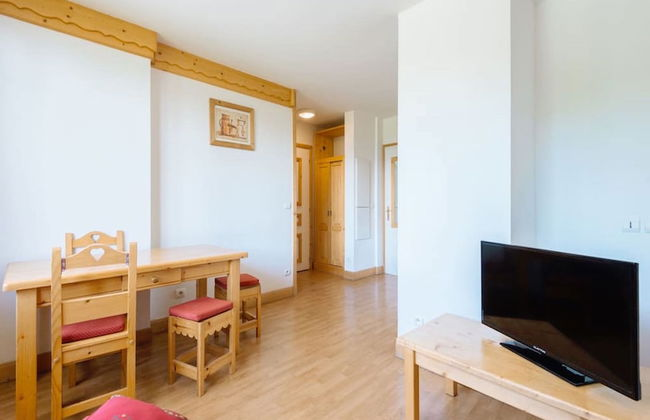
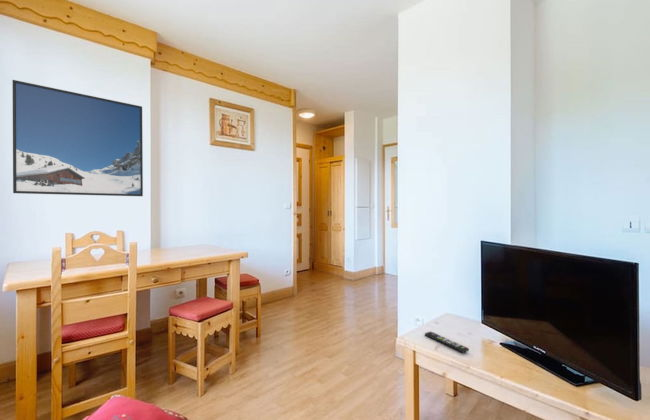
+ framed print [12,79,144,197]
+ remote control [424,331,470,354]
